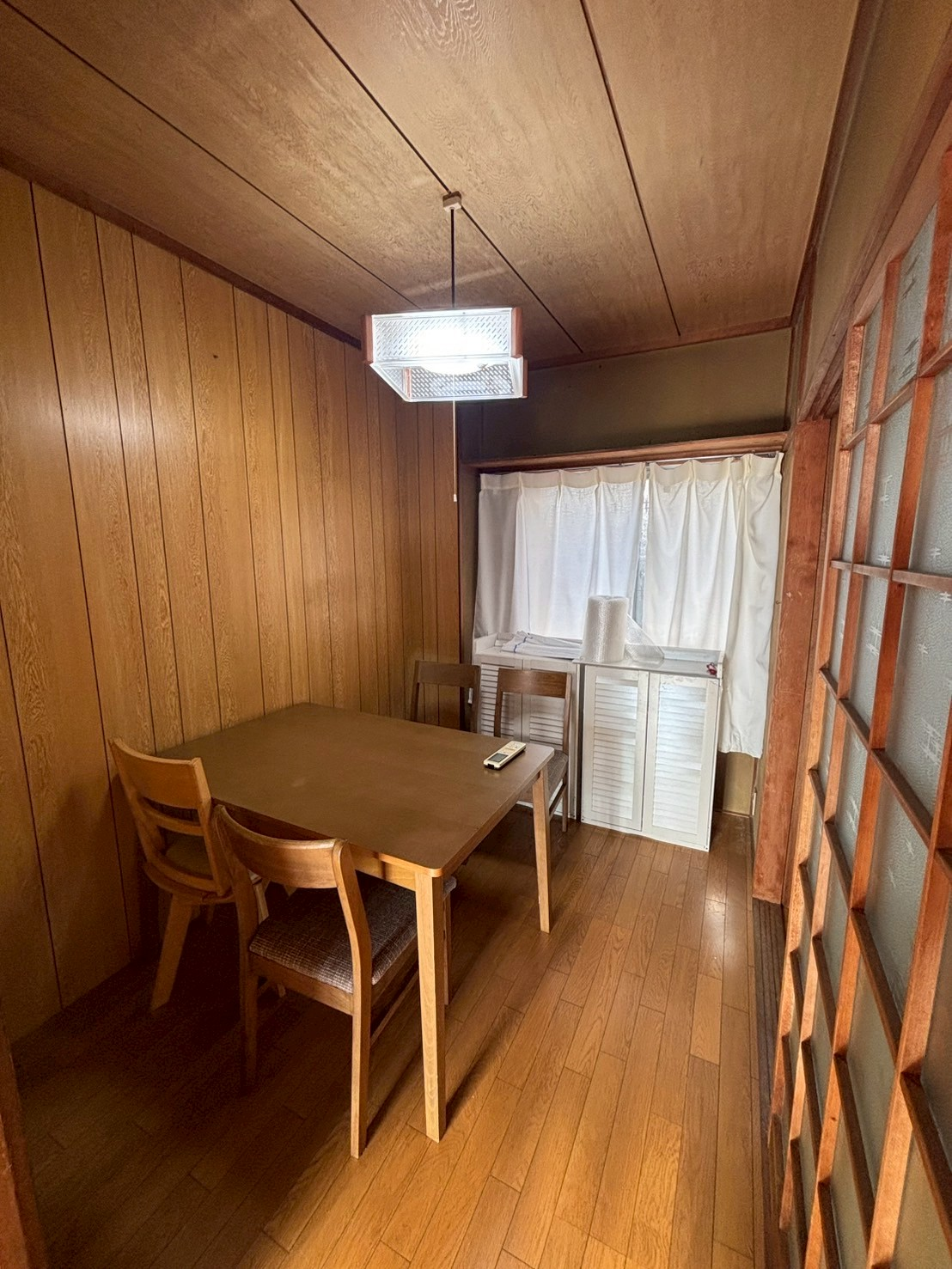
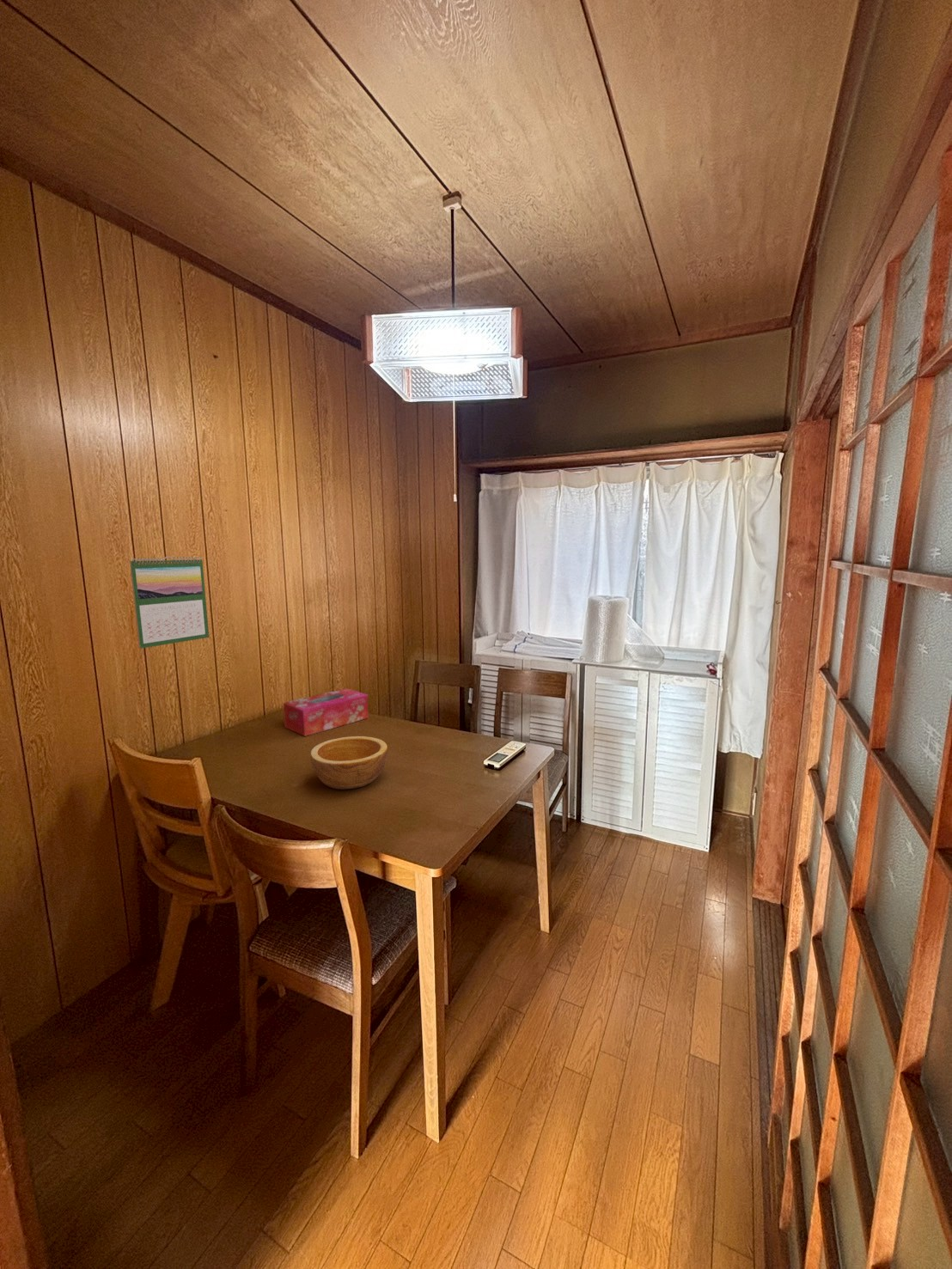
+ tissue box [283,687,369,737]
+ calendar [129,555,210,650]
+ bowl [309,735,388,790]
